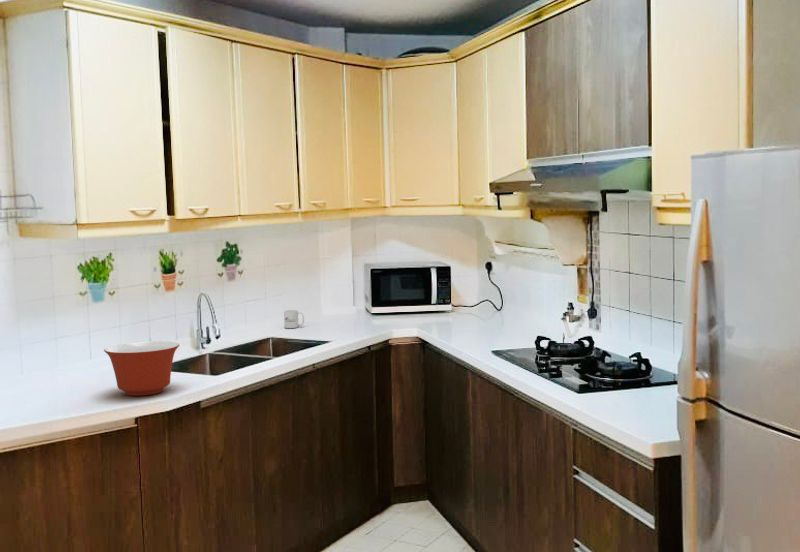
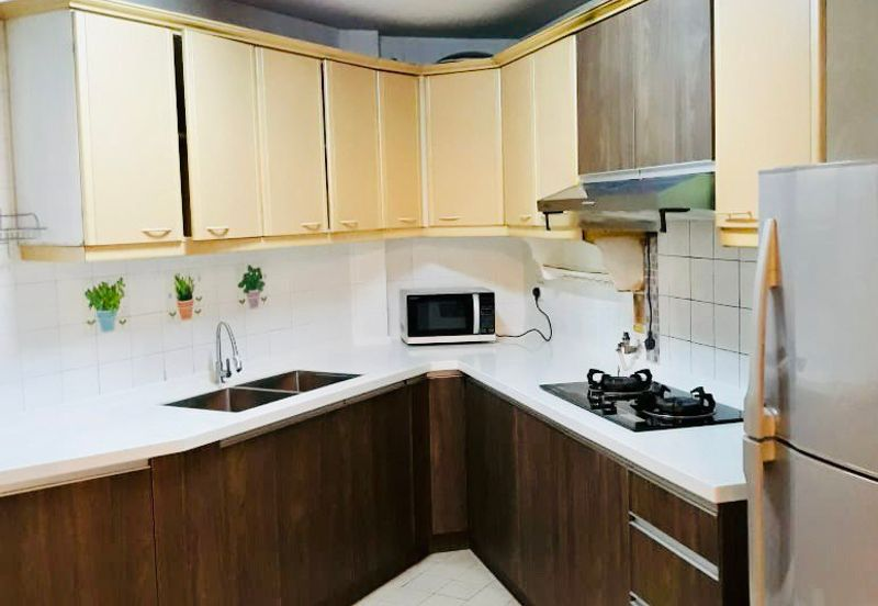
- mug [283,309,305,329]
- mixing bowl [103,340,180,397]
